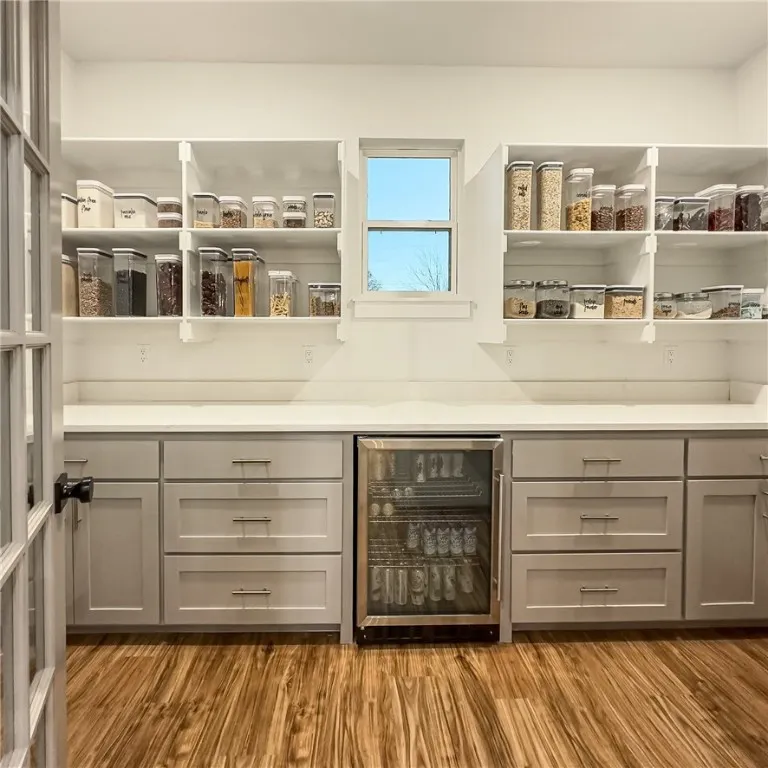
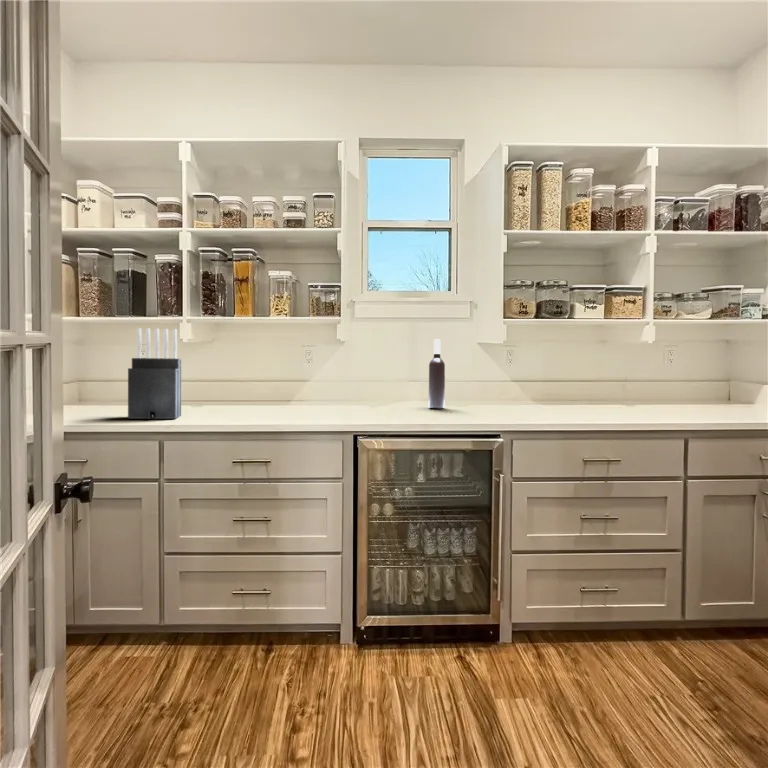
+ wine bottle [428,339,446,409]
+ knife block [127,327,182,420]
